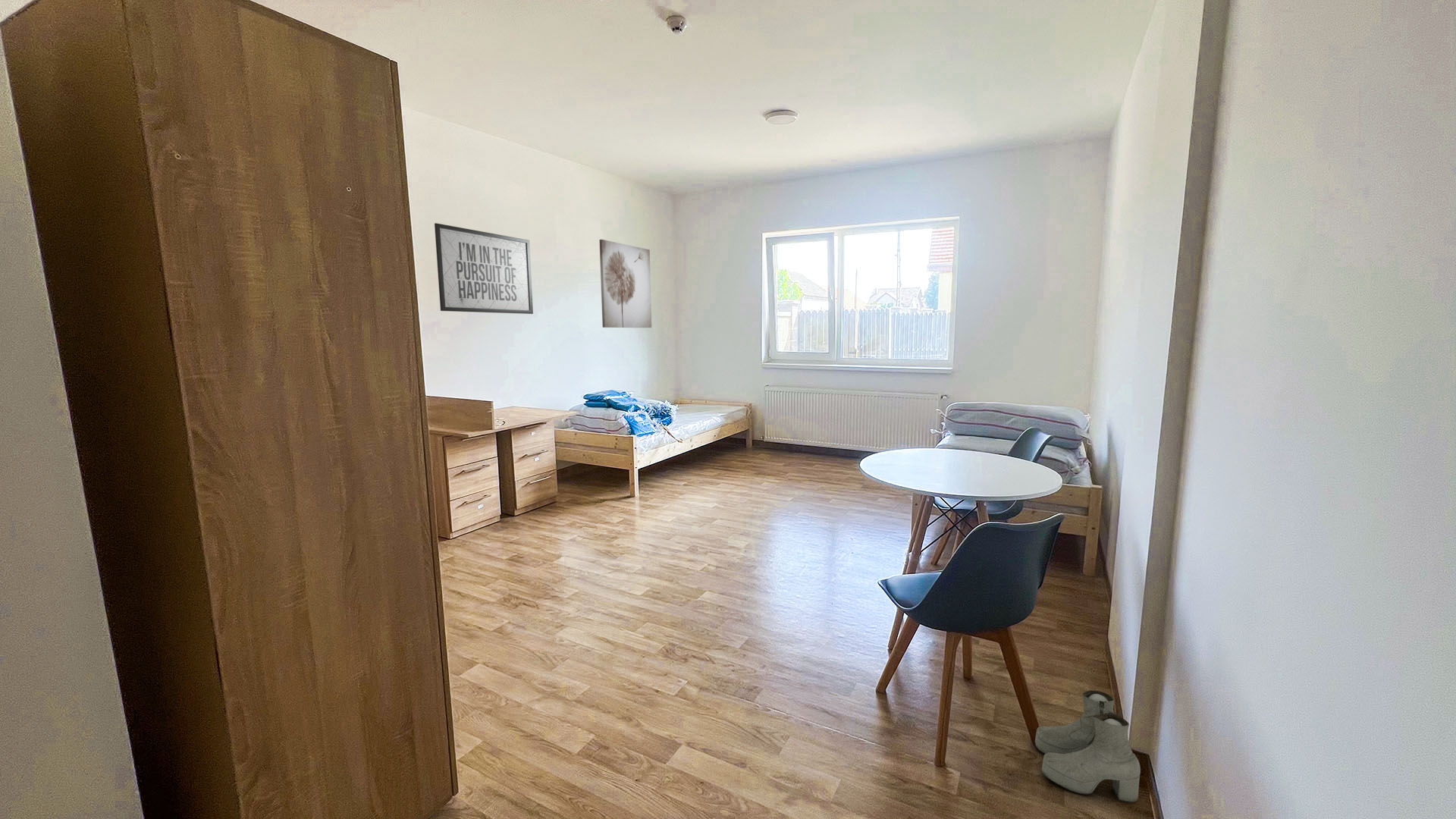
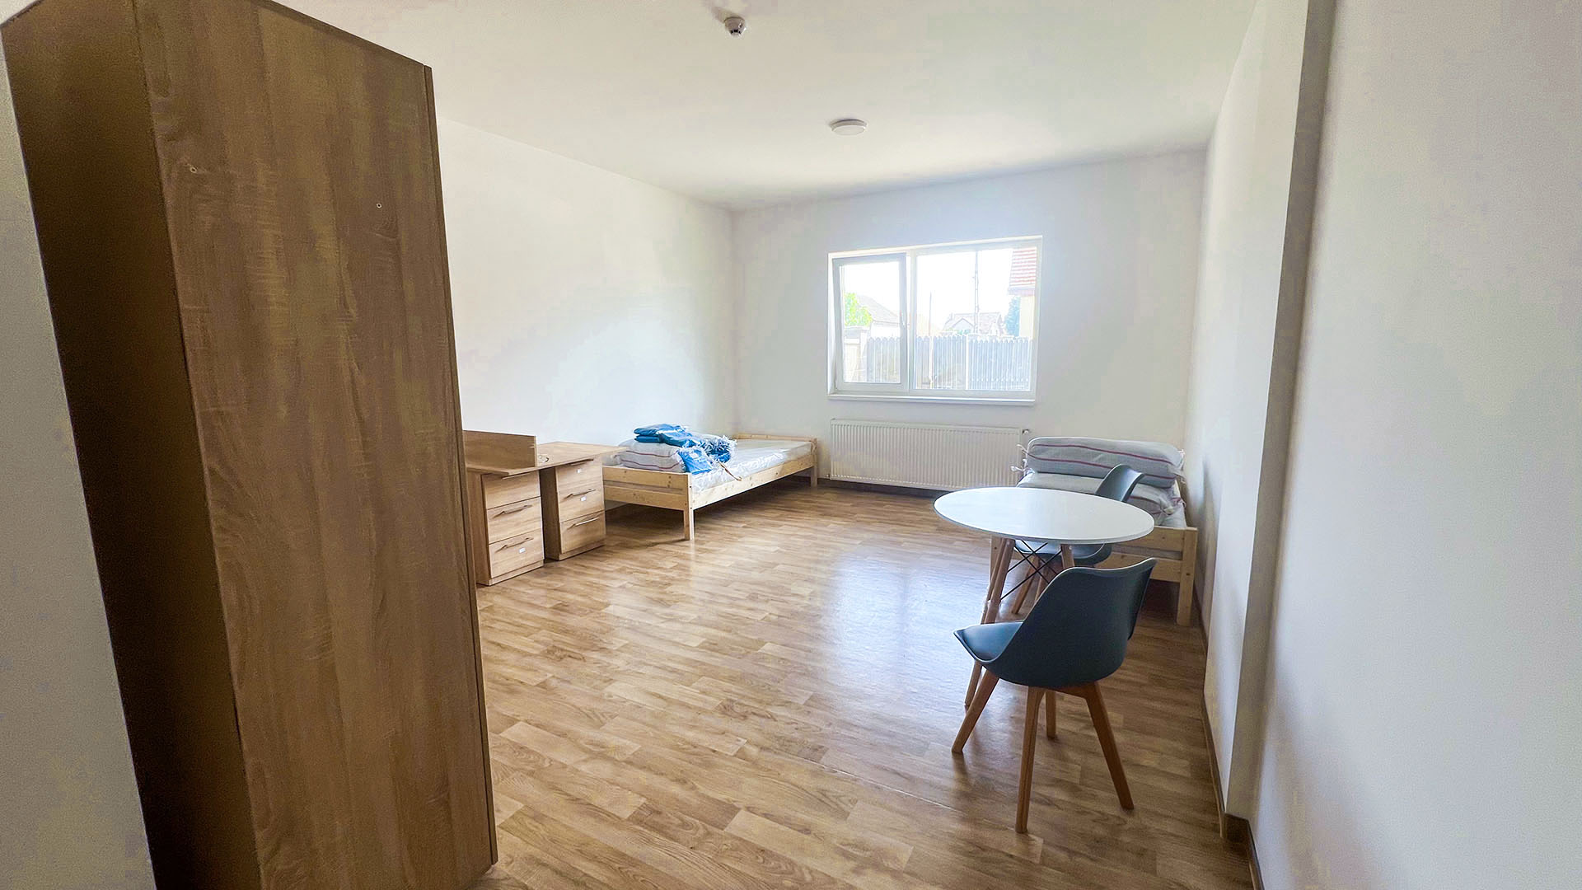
- wall art [598,239,652,328]
- boots [1034,689,1141,803]
- mirror [434,222,534,315]
